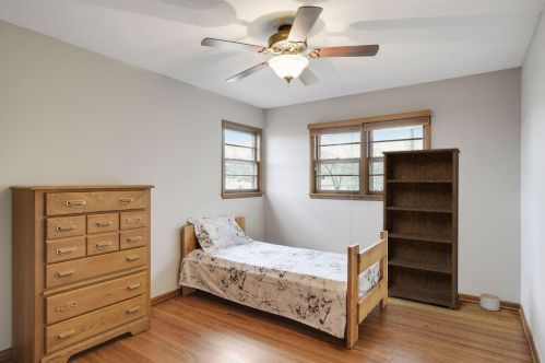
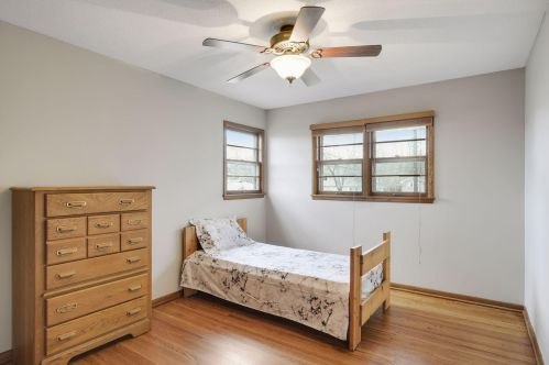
- planter [479,292,501,313]
- bookcase [381,147,461,311]
